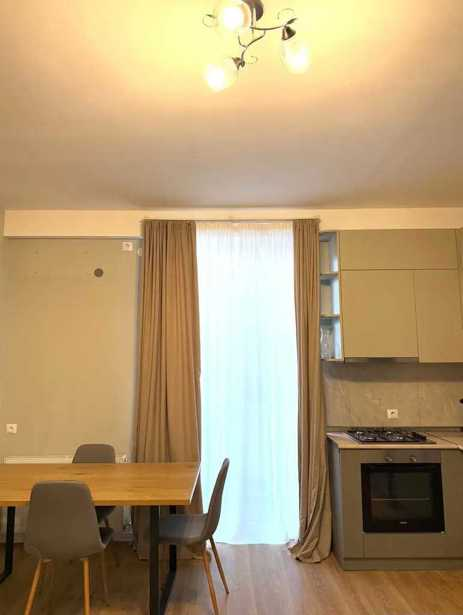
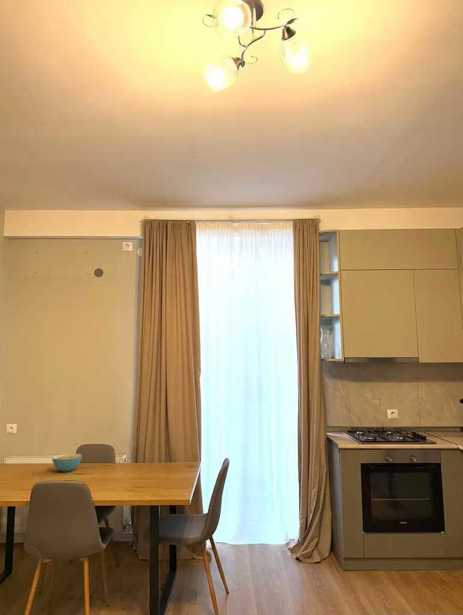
+ cereal bowl [51,453,83,473]
